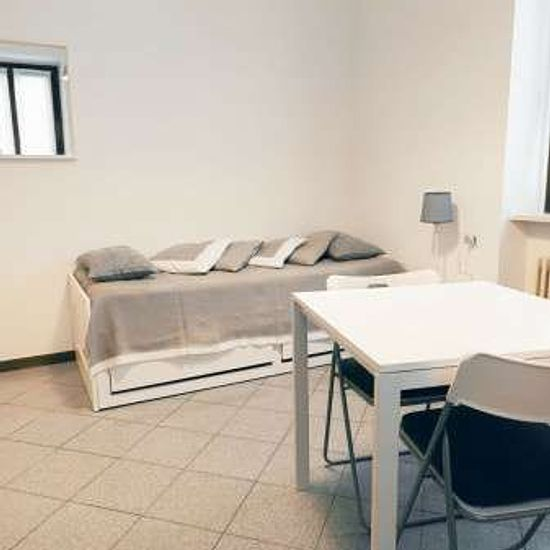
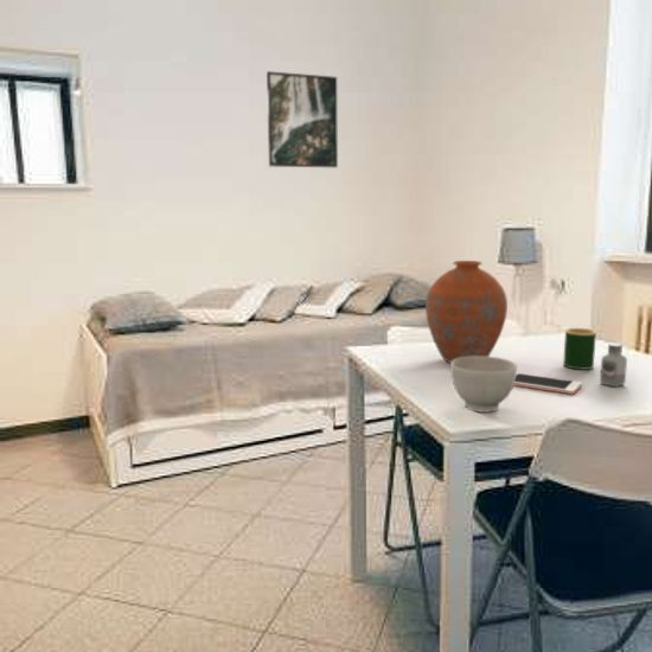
+ cell phone [513,372,583,396]
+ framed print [266,70,339,168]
+ bowl [449,356,518,414]
+ vase [424,260,509,364]
+ mug [562,327,599,371]
+ saltshaker [599,341,628,388]
